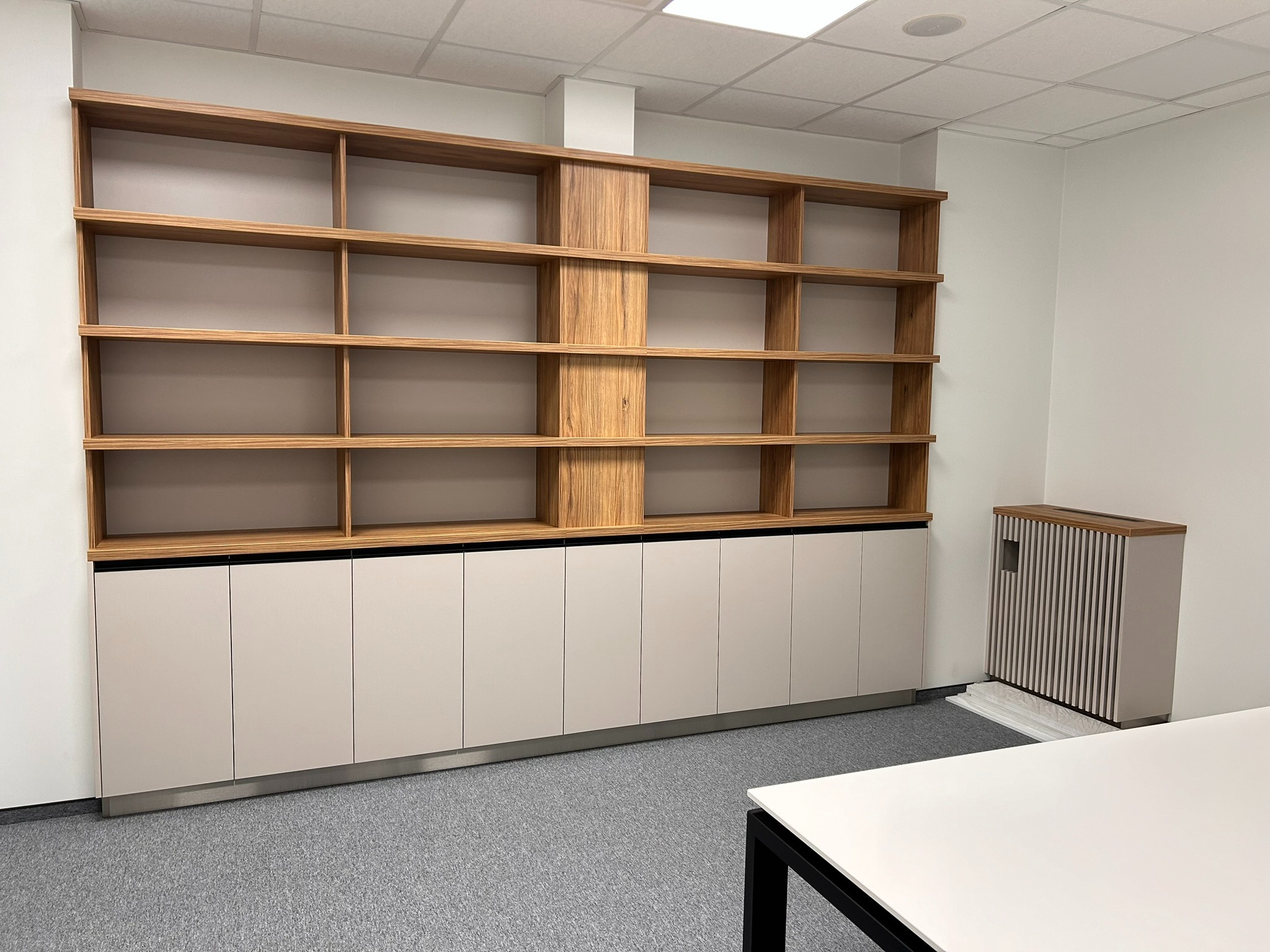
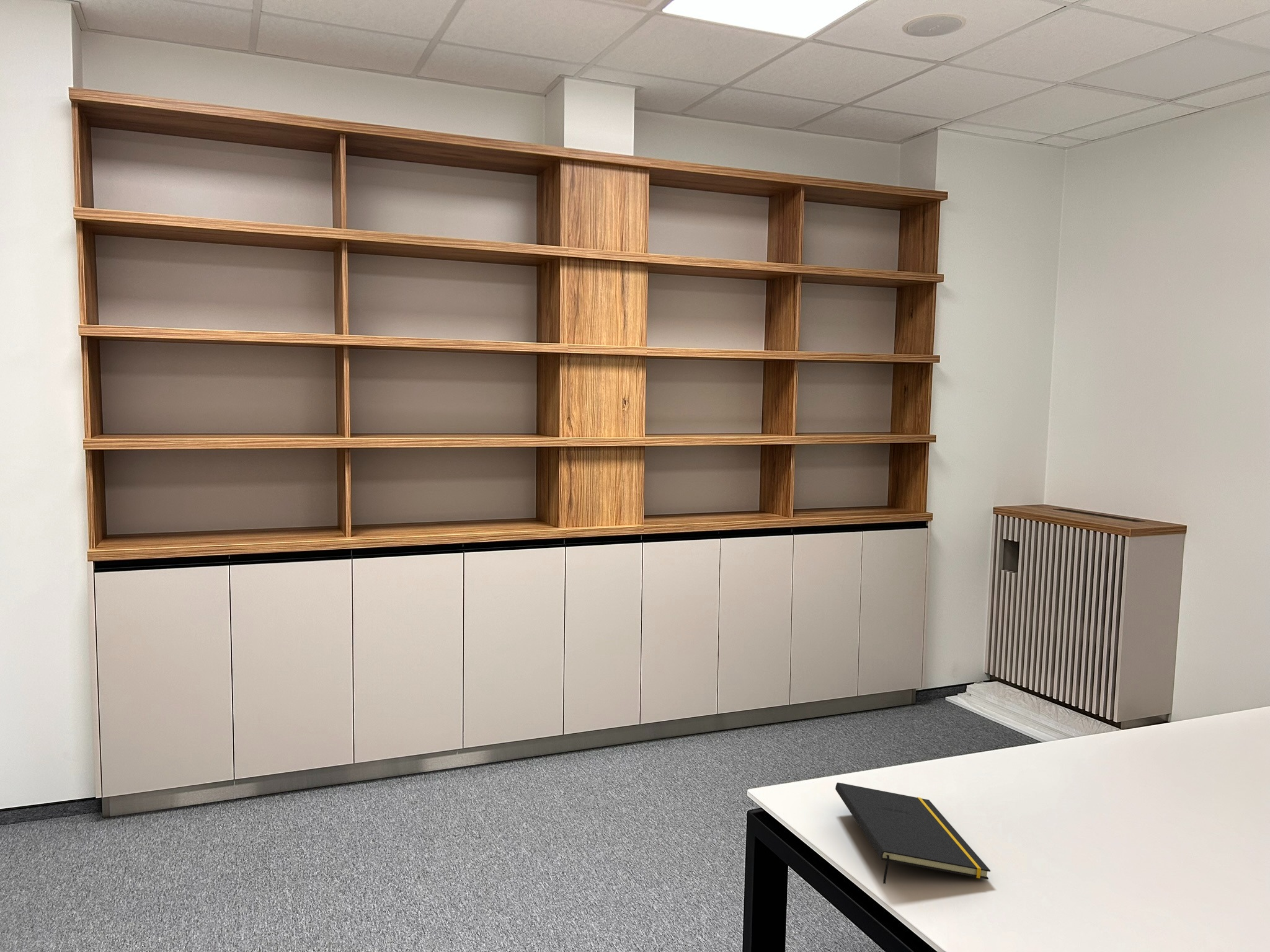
+ notepad [835,782,991,884]
